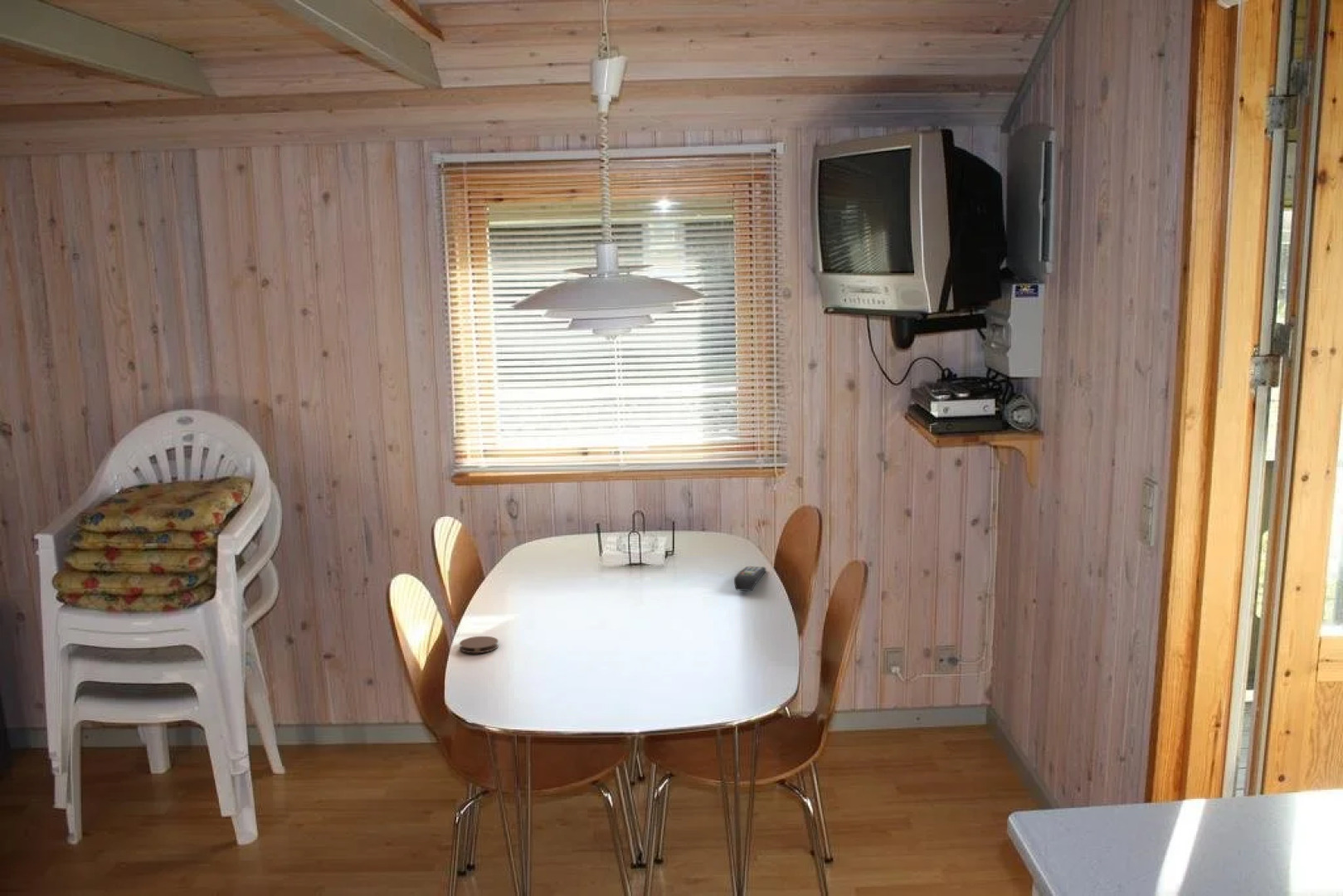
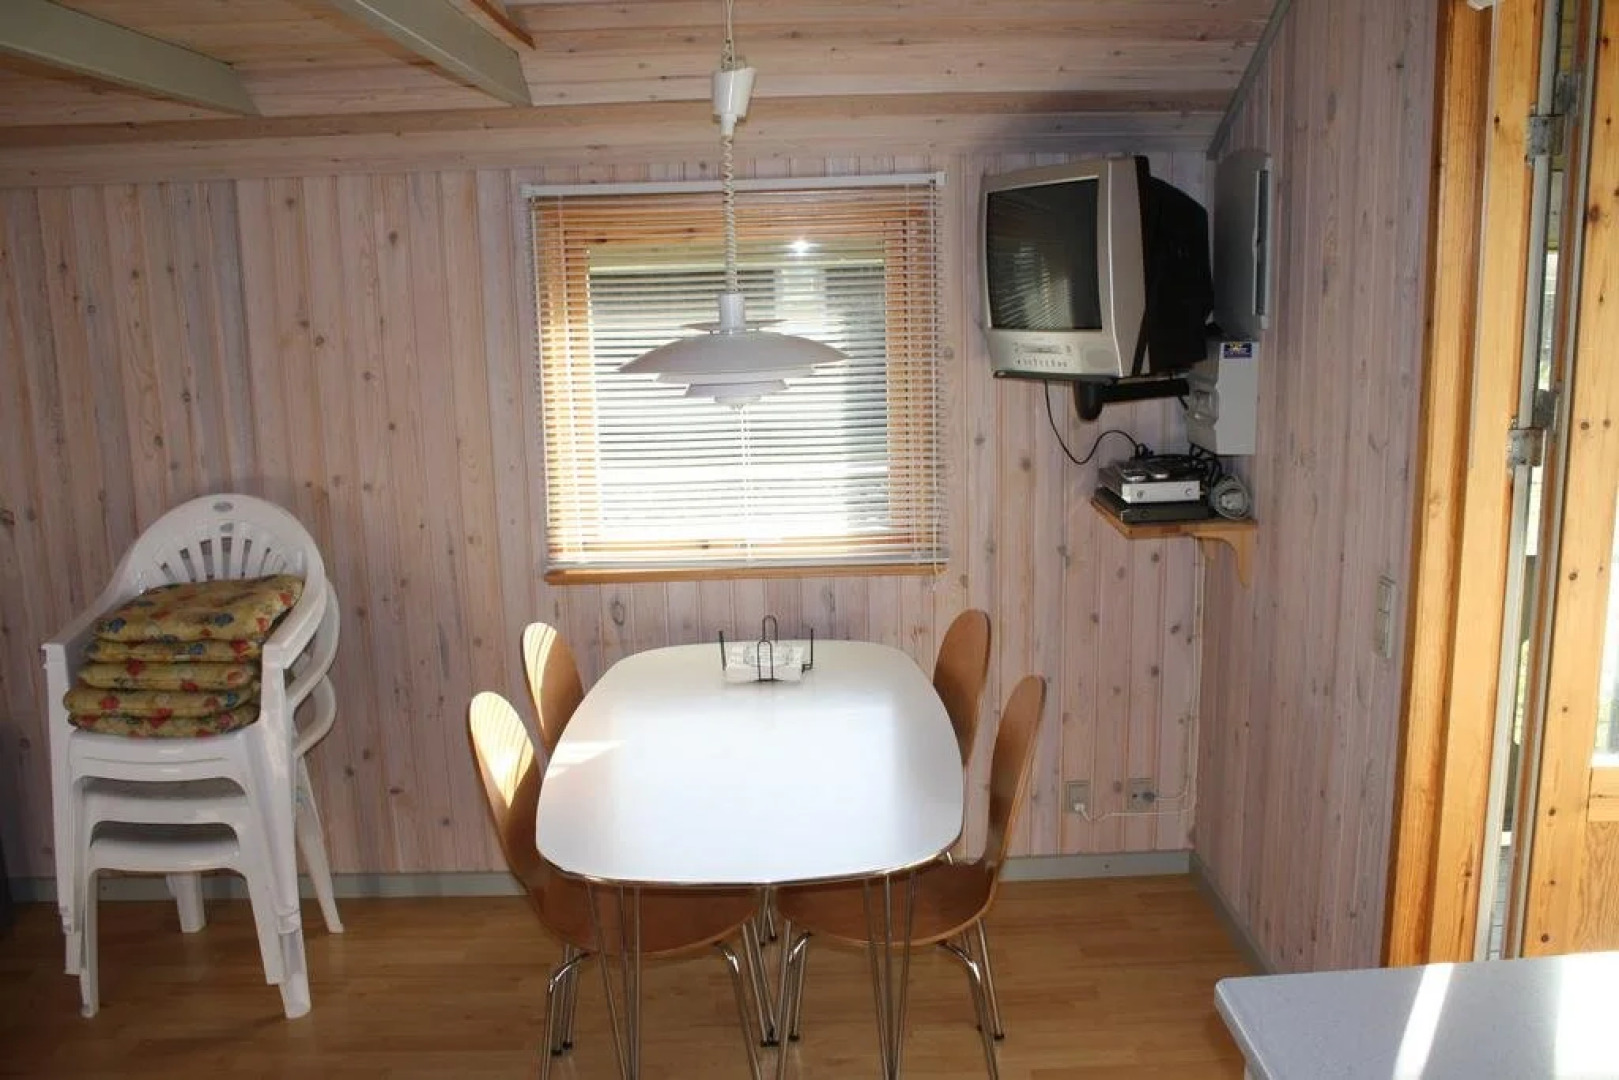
- remote control [733,566,766,592]
- coaster [459,635,499,654]
